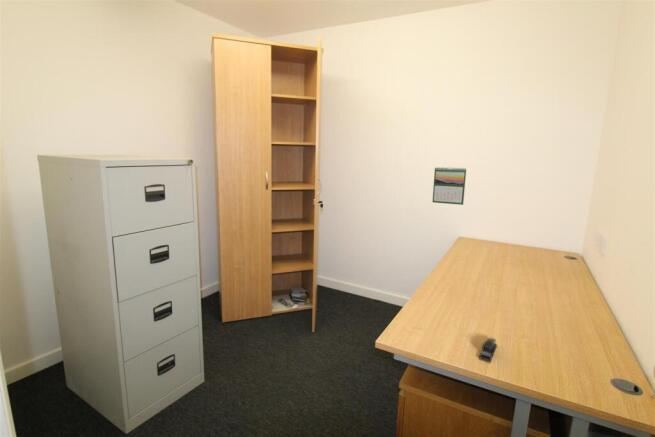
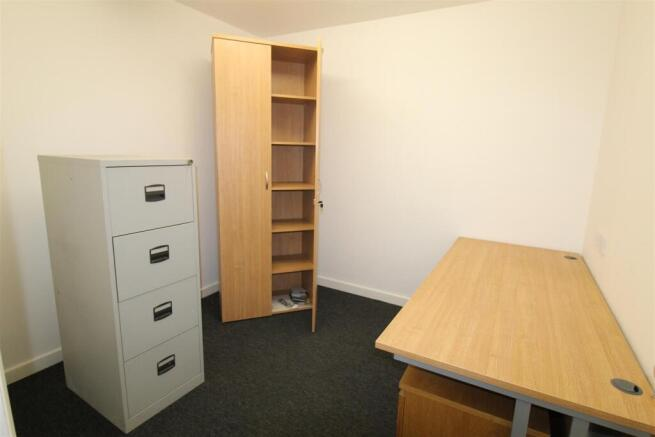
- calendar [431,166,467,206]
- stapler [478,337,498,362]
